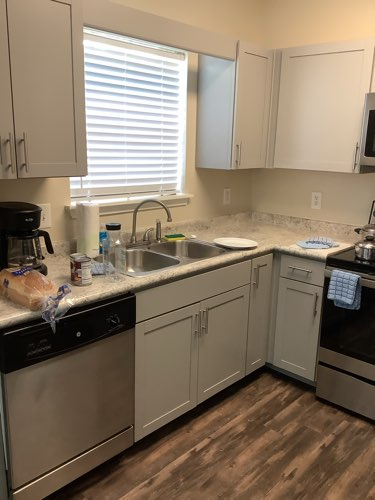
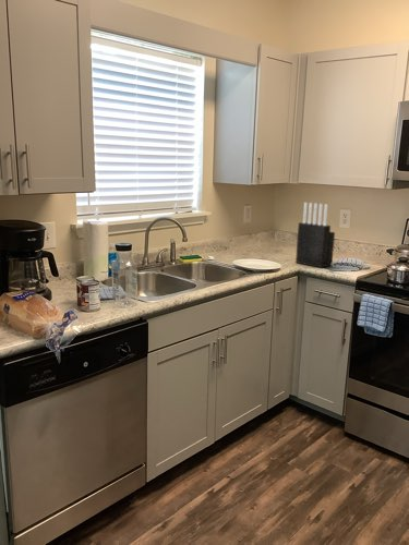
+ knife block [294,202,336,269]
